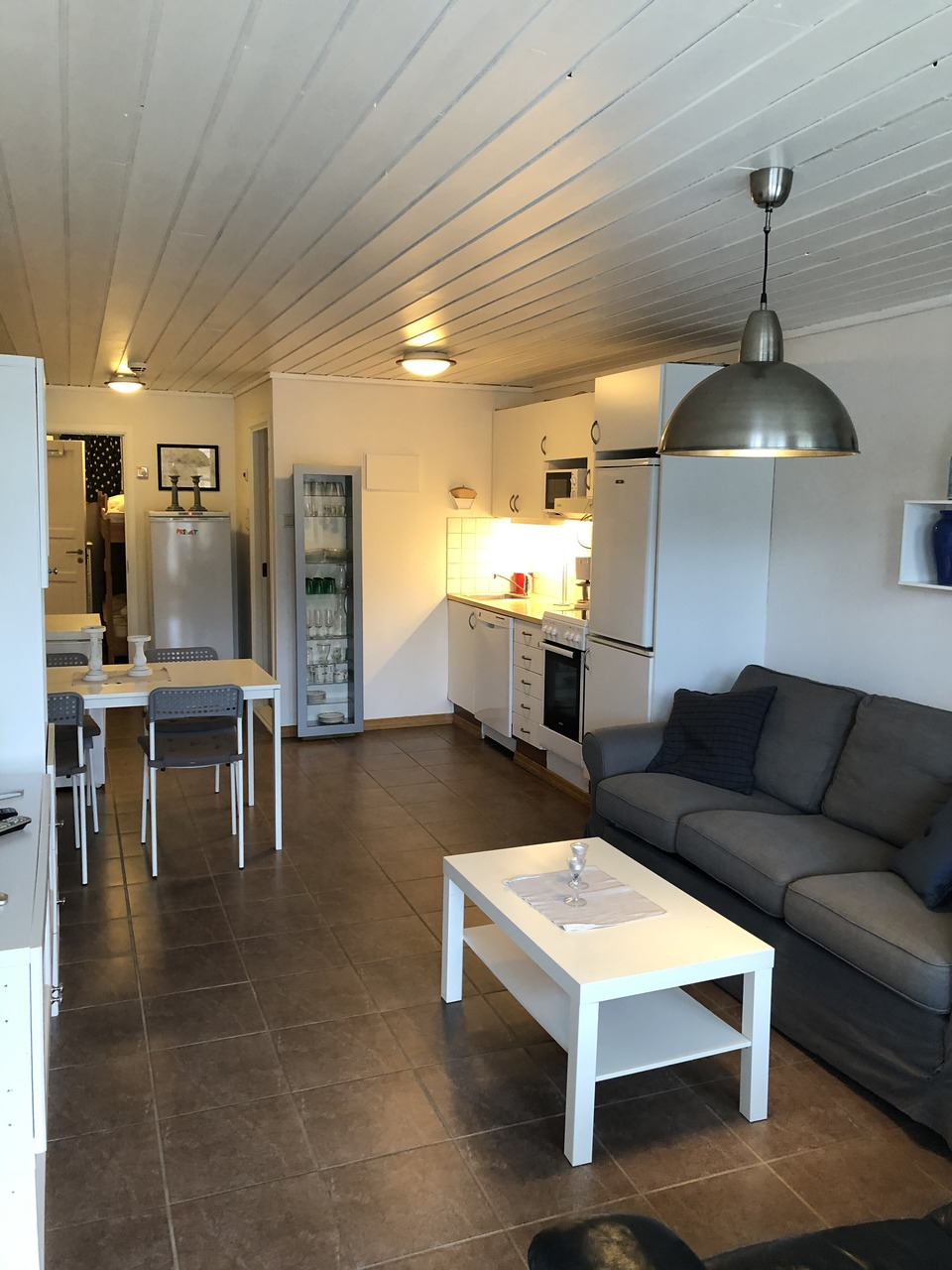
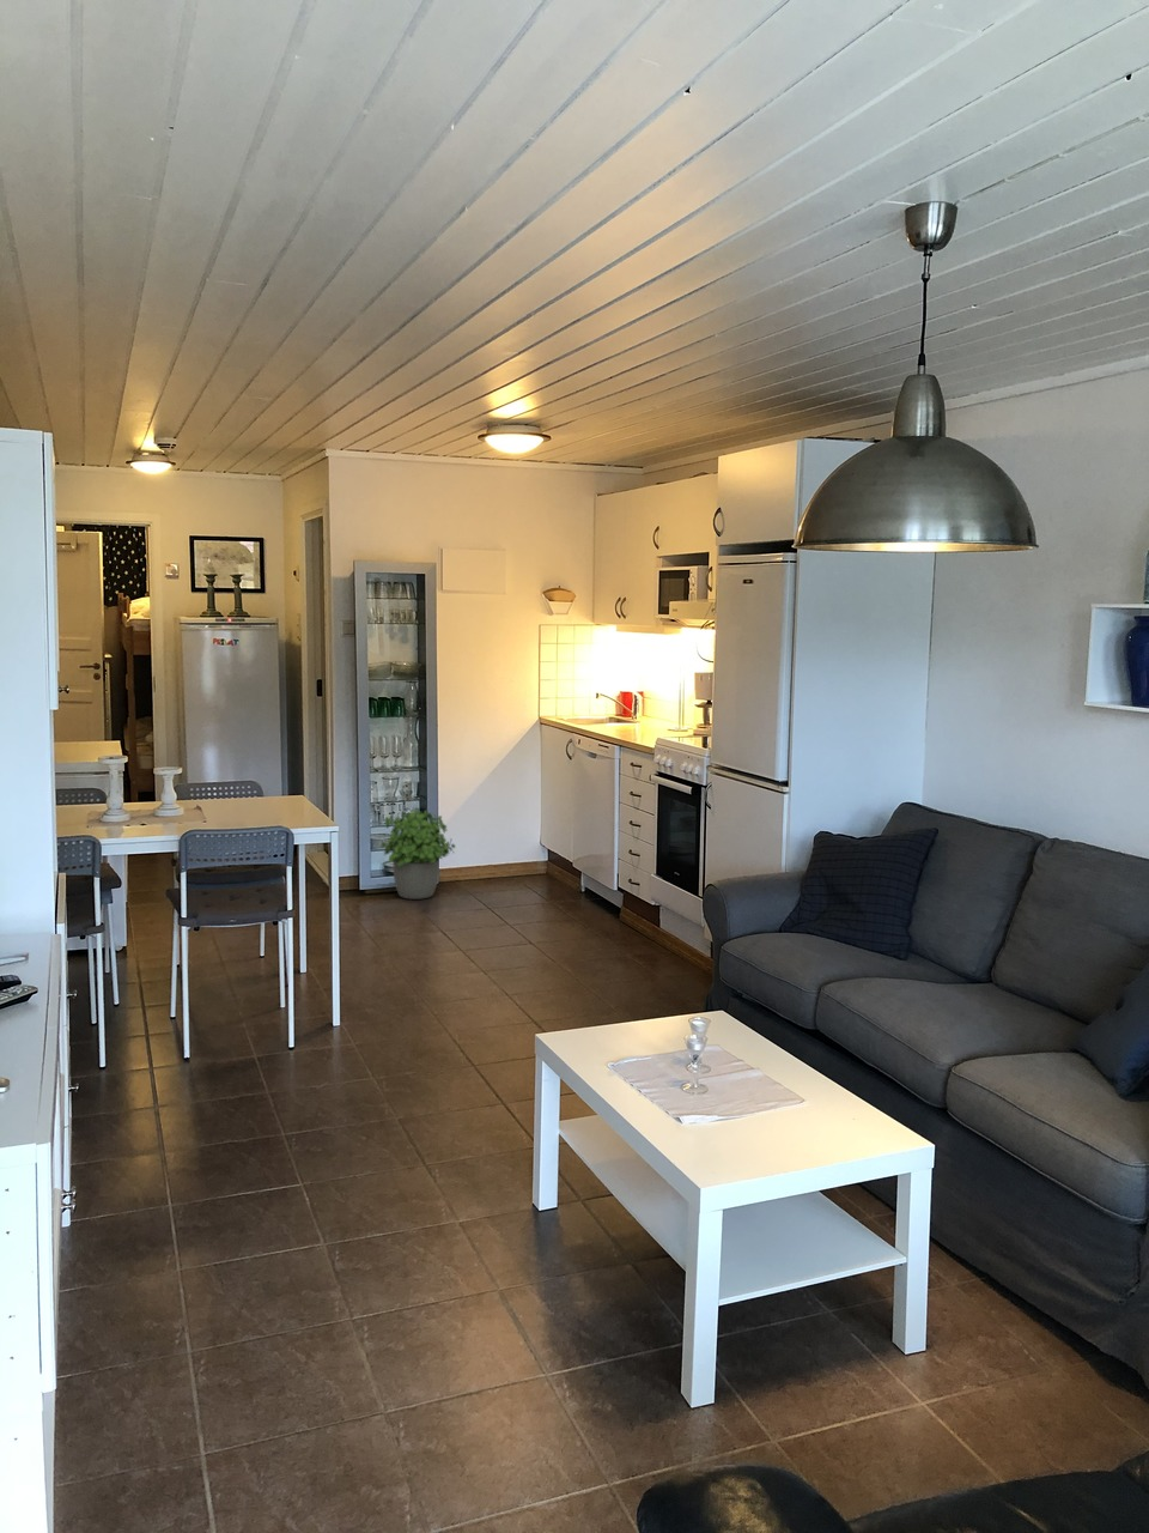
+ potted plant [378,809,456,900]
